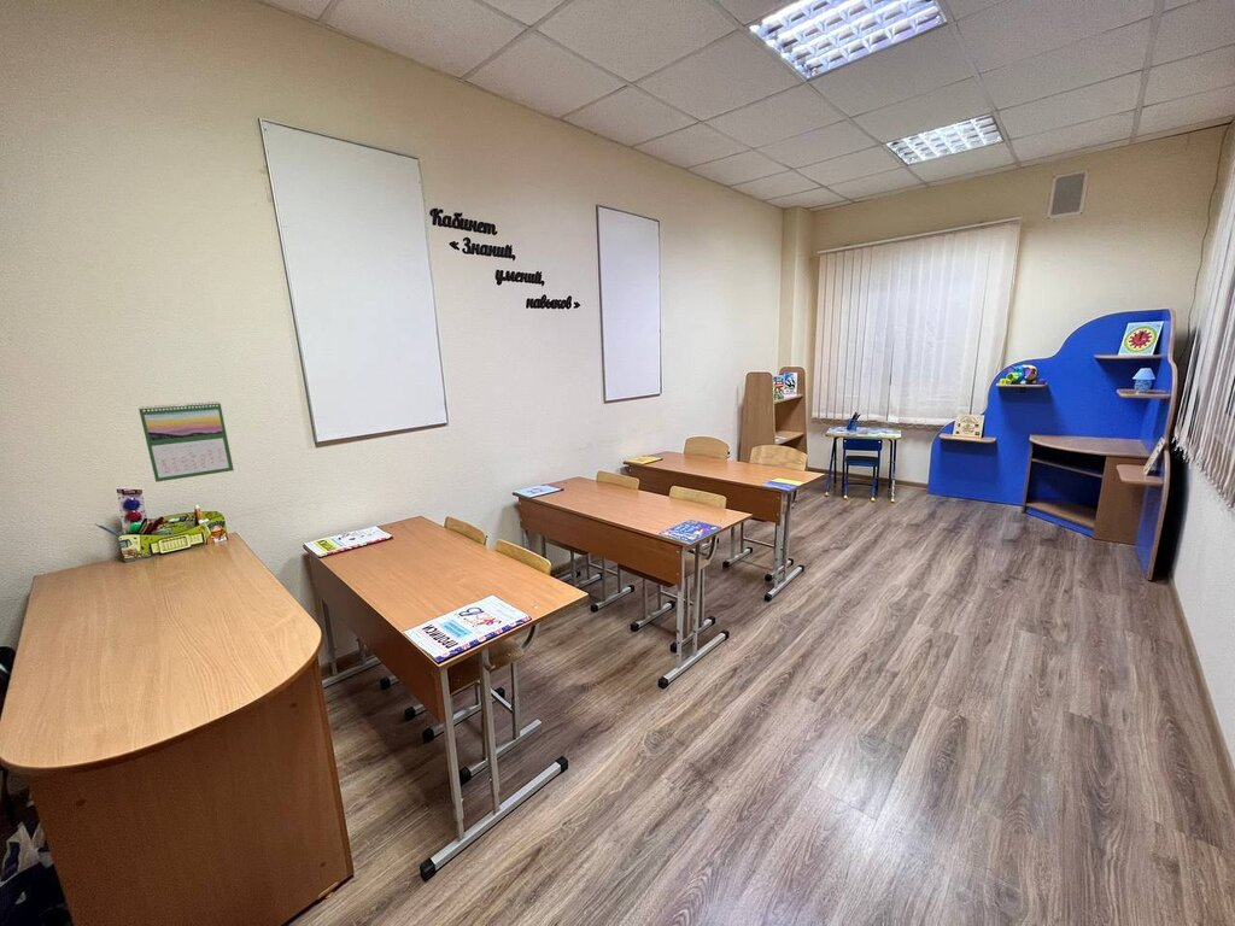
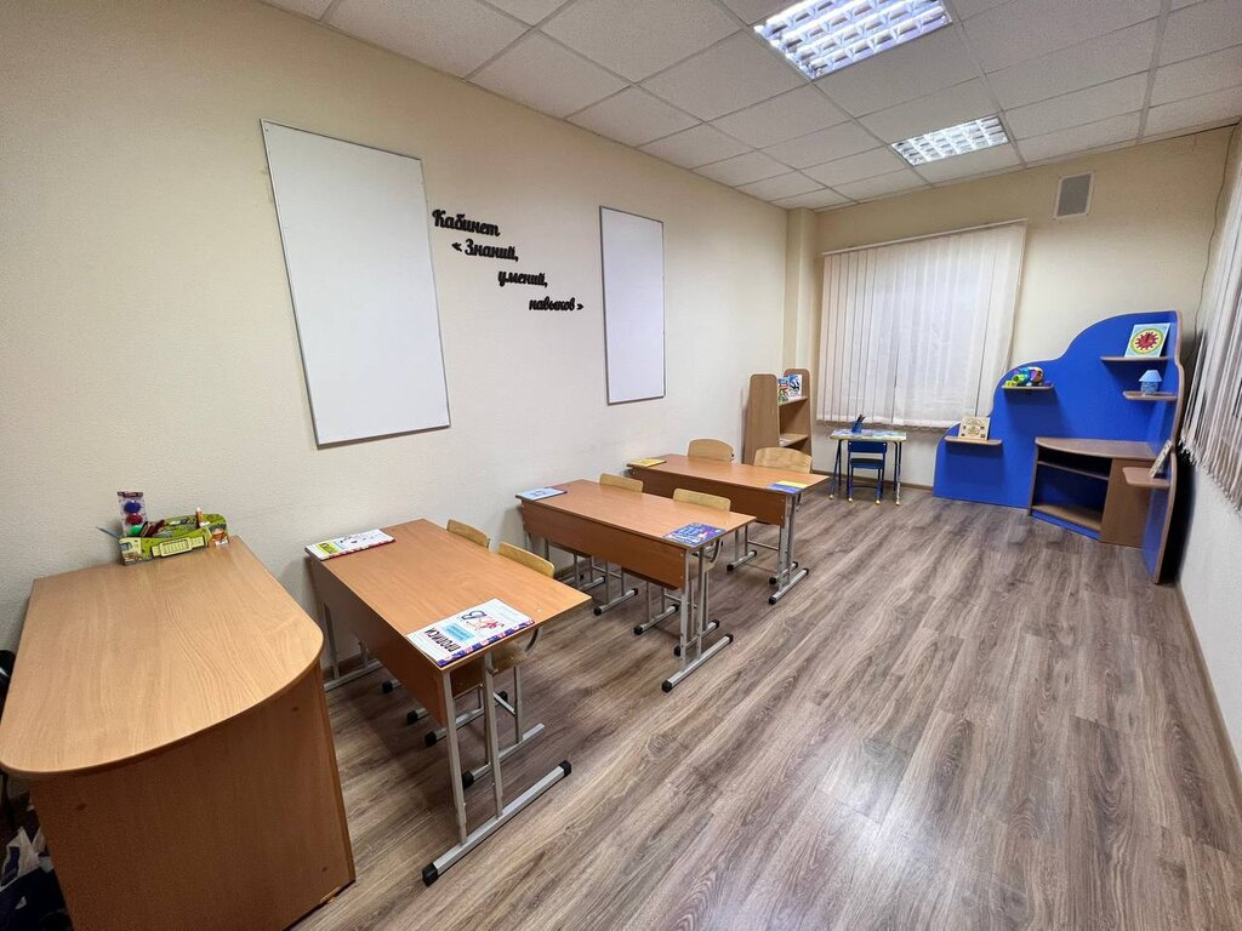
- calendar [137,400,235,483]
